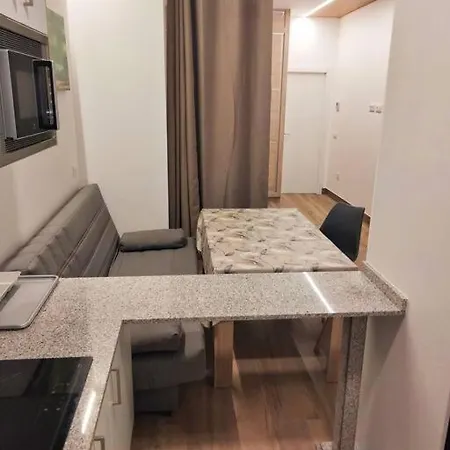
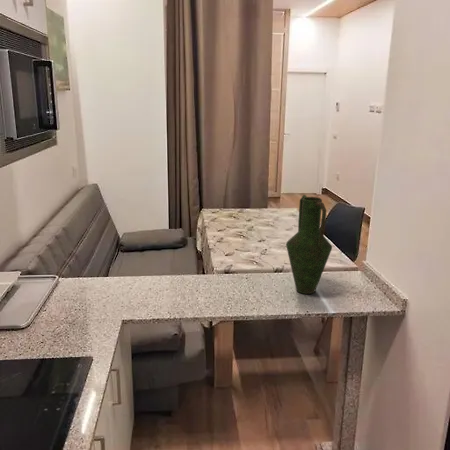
+ vase [285,194,333,295]
